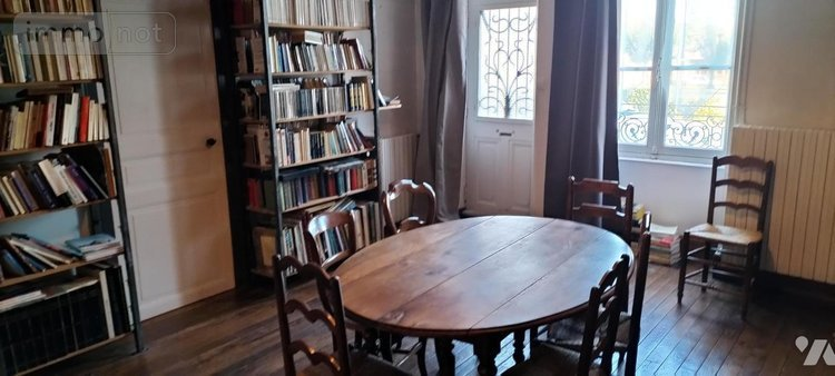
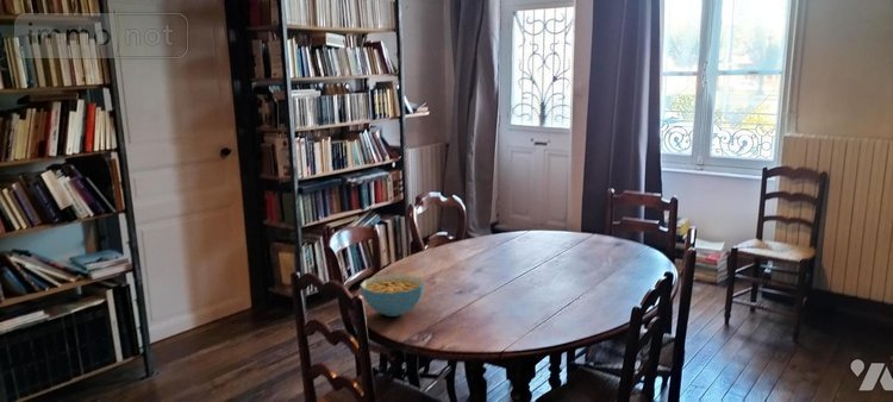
+ cereal bowl [358,274,426,318]
